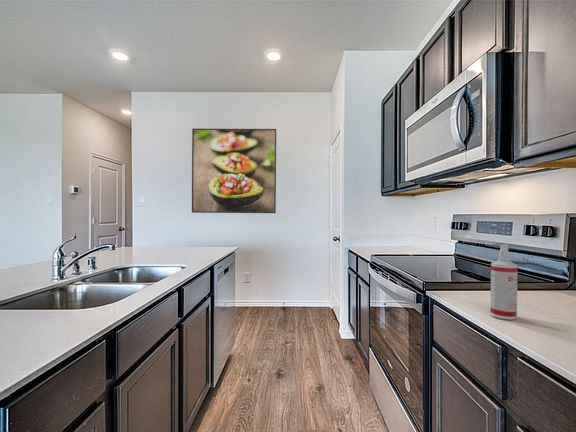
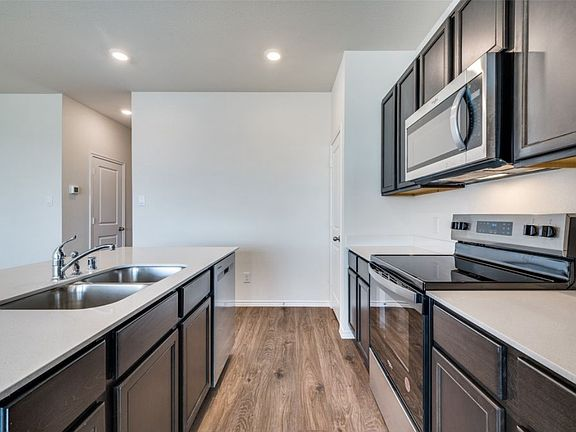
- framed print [191,128,277,214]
- spray bottle [490,243,518,321]
